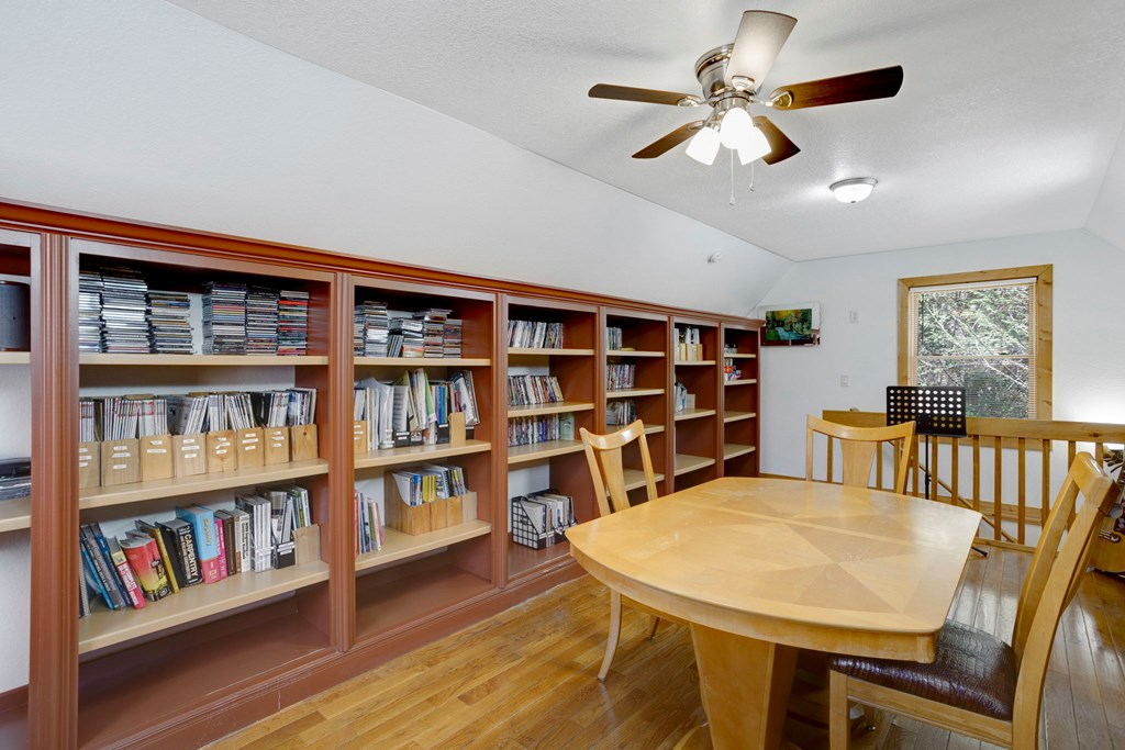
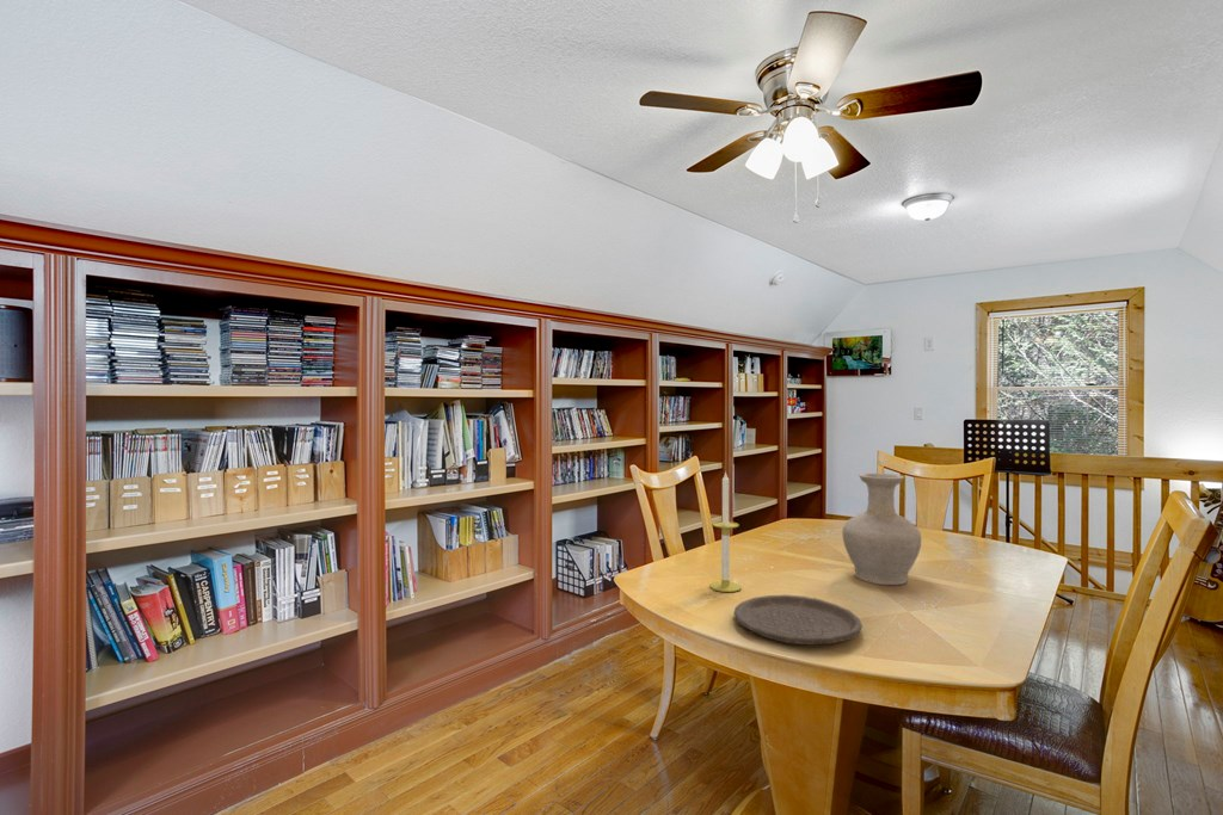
+ candle [709,470,743,593]
+ plate [733,594,864,646]
+ vase [841,473,922,586]
